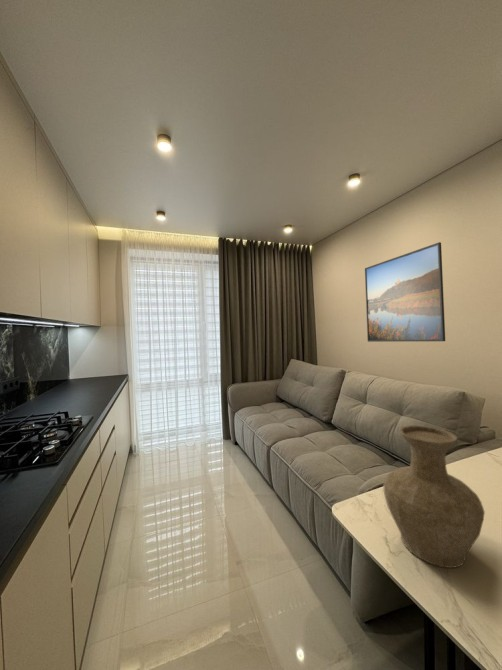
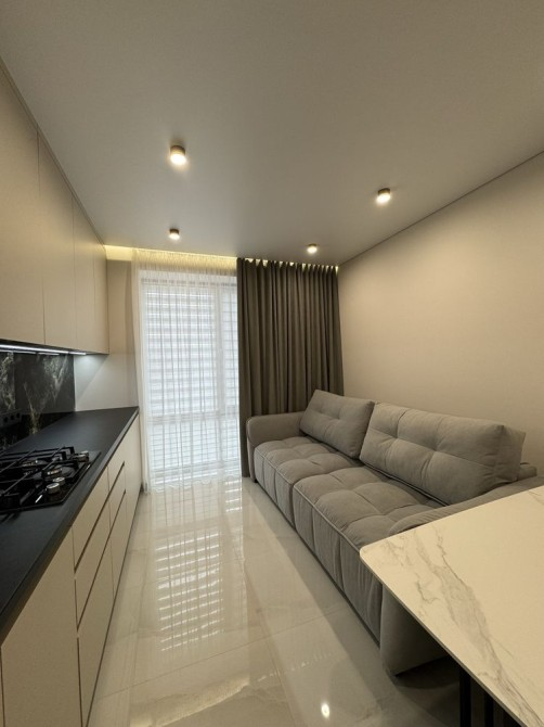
- vase [383,424,486,569]
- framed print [364,241,446,343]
